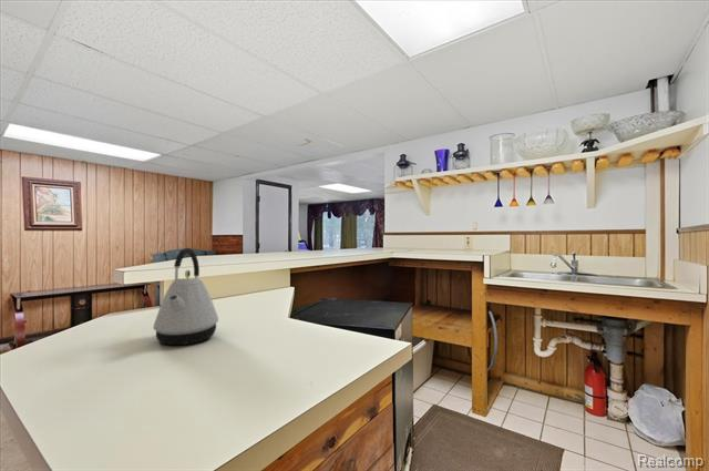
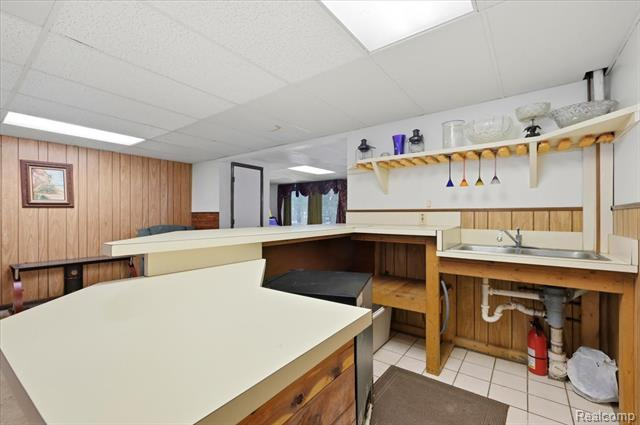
- kettle [153,247,219,346]
